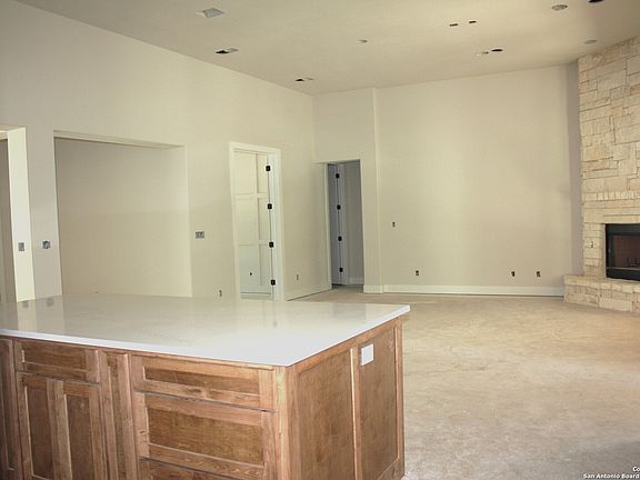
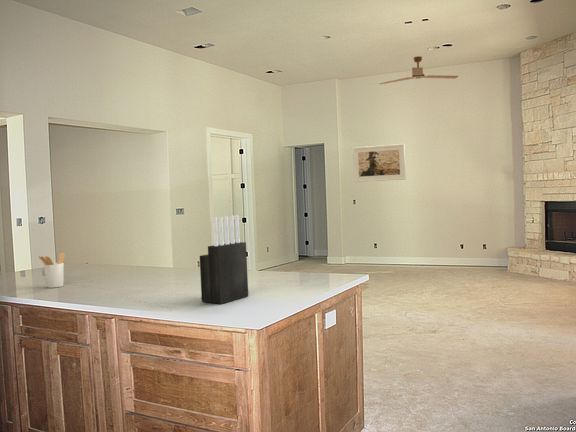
+ knife block [199,214,249,305]
+ utensil holder [37,252,66,289]
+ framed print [352,143,407,183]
+ ceiling fan [379,55,459,85]
